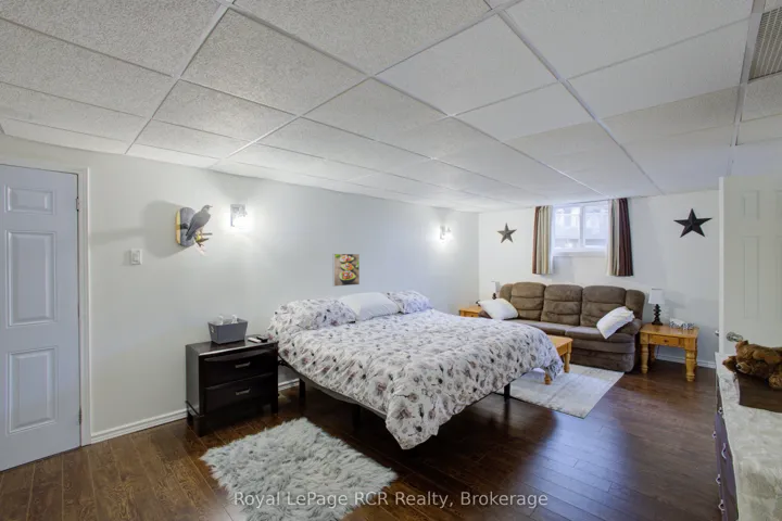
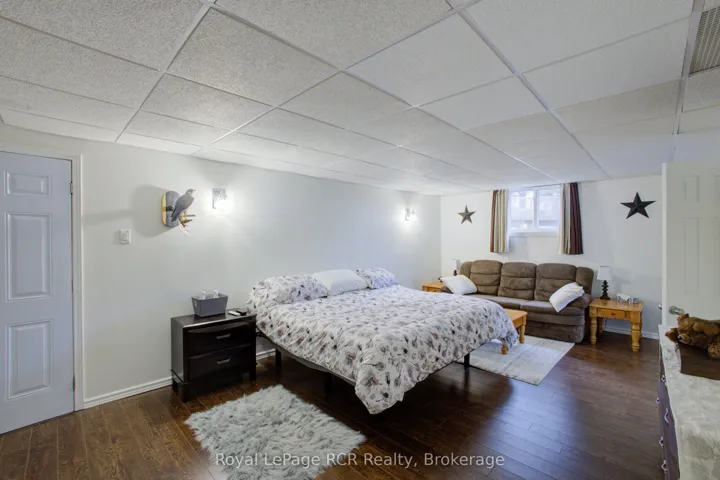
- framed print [331,253,361,288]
